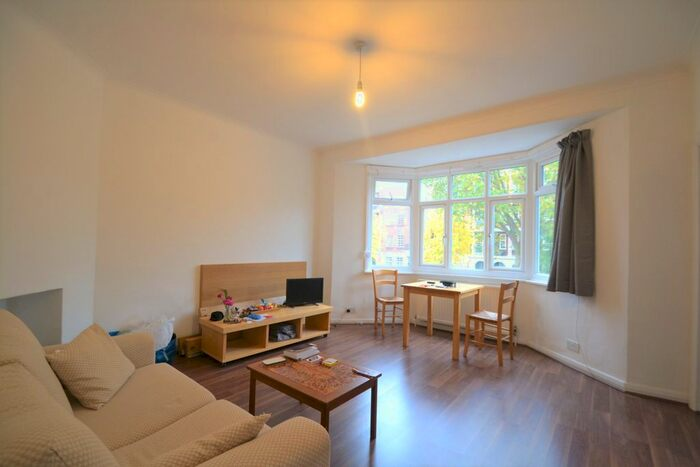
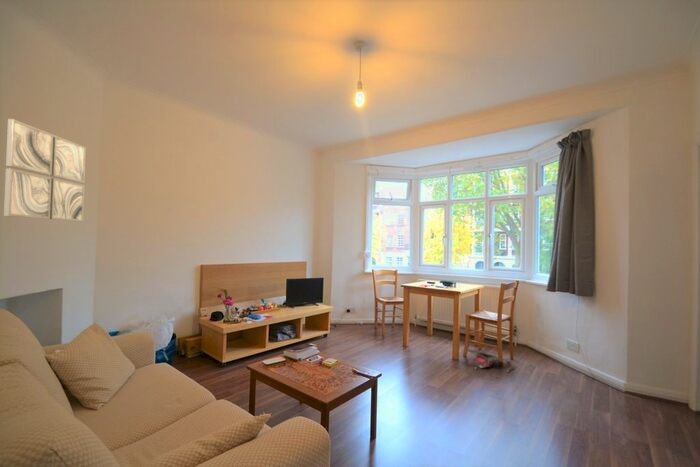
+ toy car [462,348,513,373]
+ wall art [3,118,87,222]
